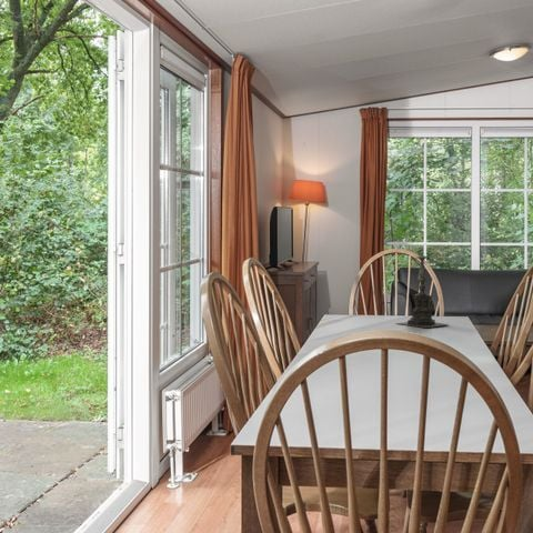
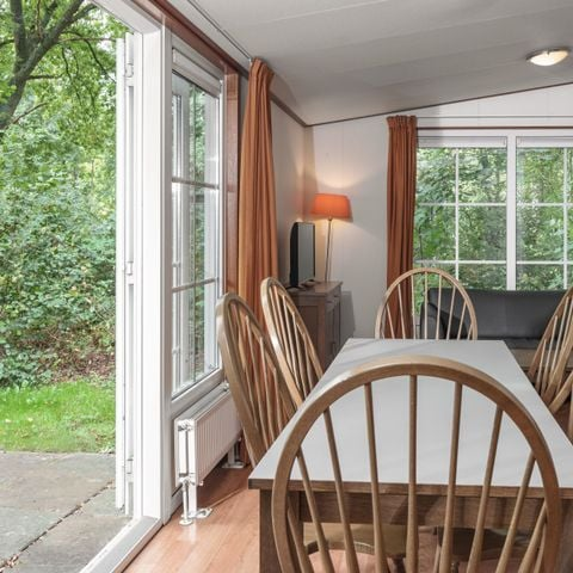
- candle holder [394,249,449,329]
